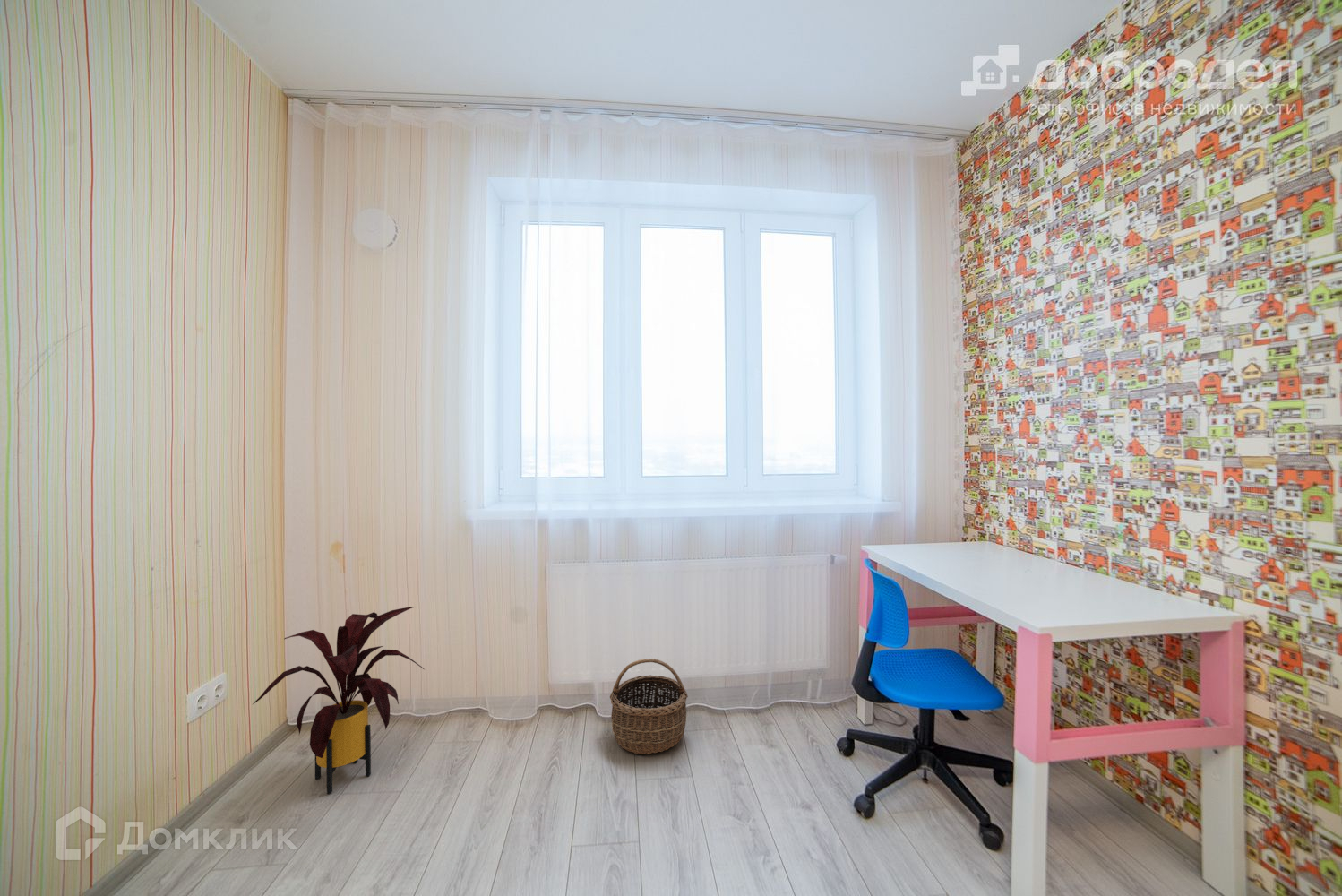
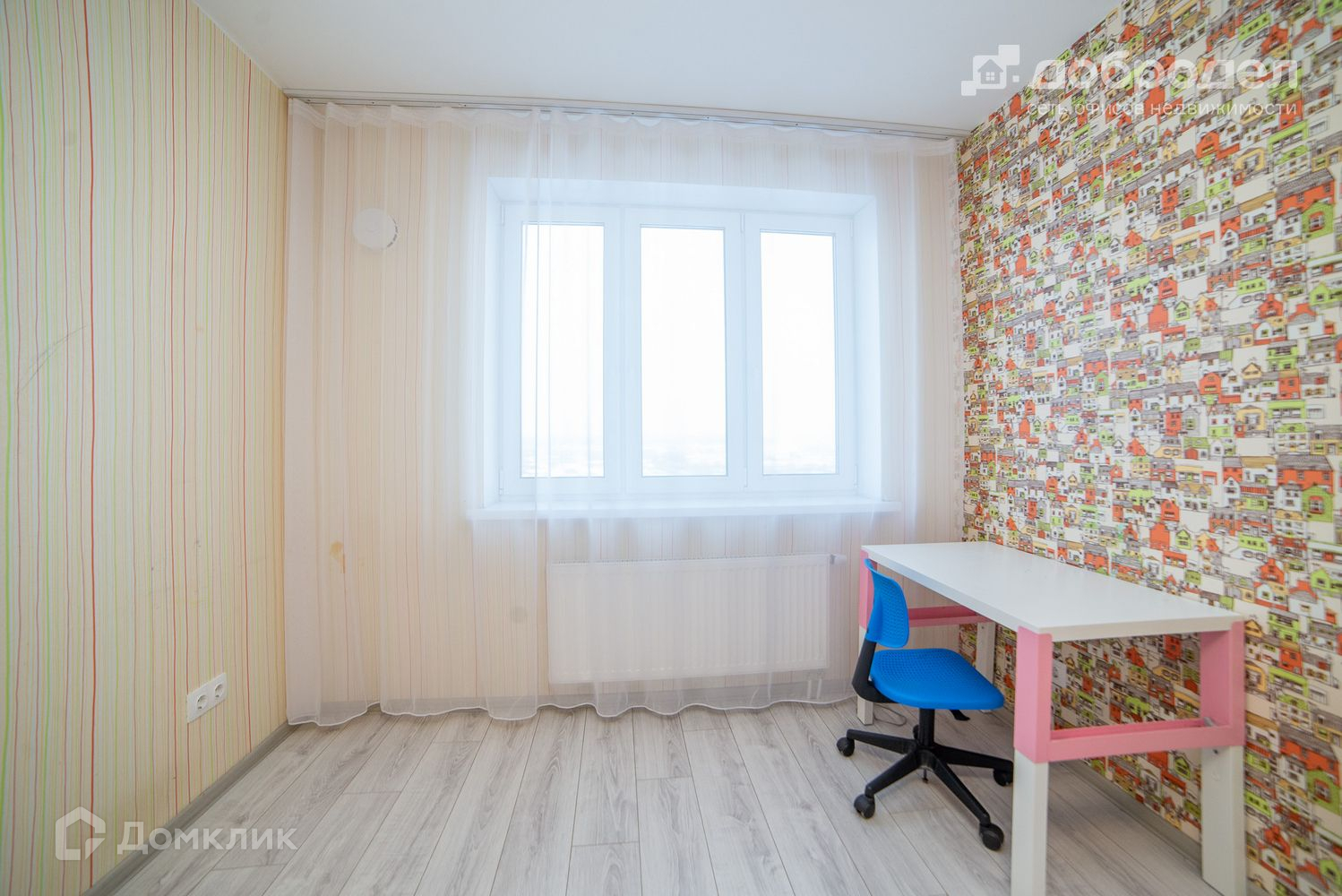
- house plant [251,606,425,795]
- wicker basket [609,658,689,755]
